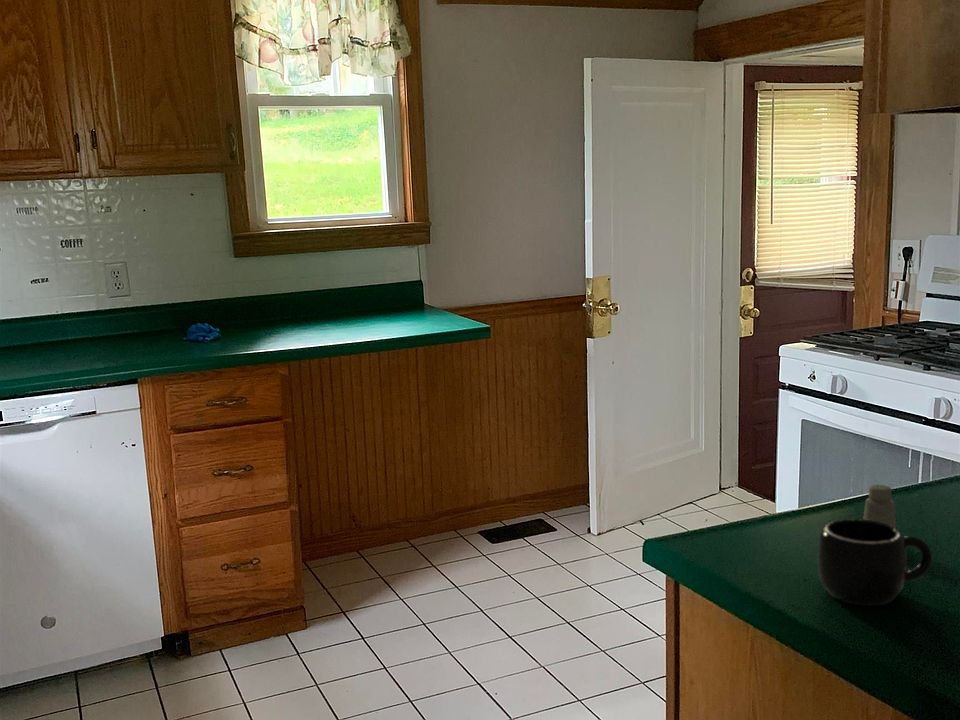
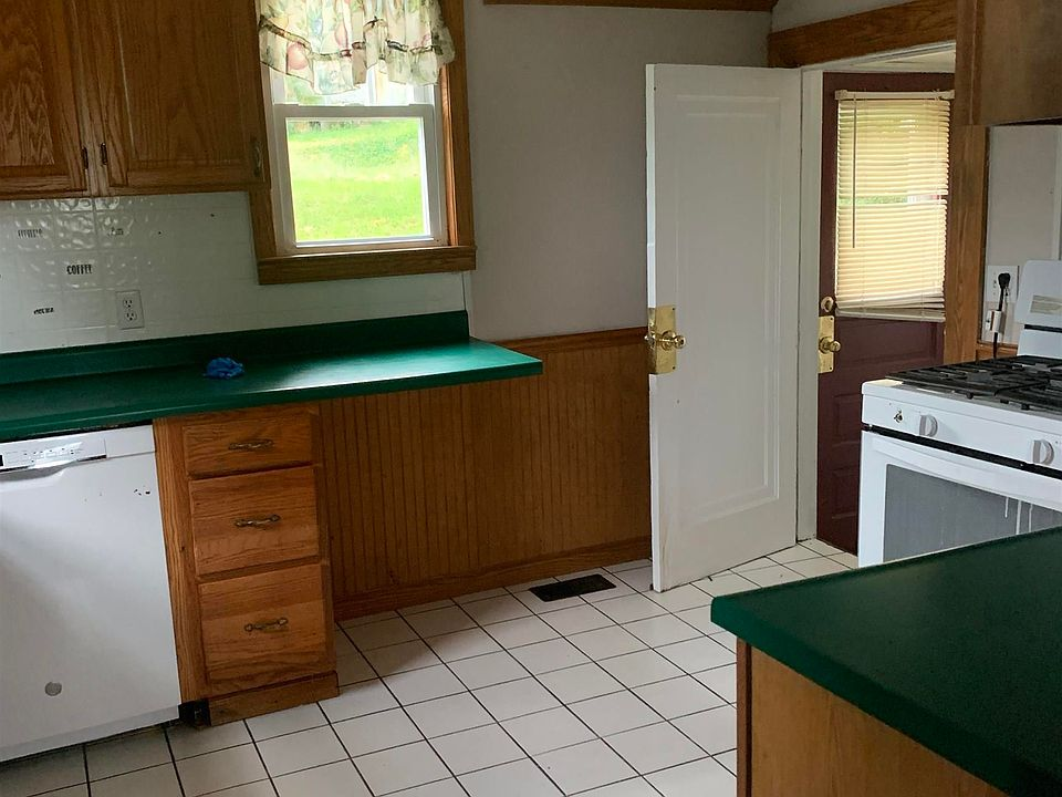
- saltshaker [862,484,897,529]
- mug [817,518,933,607]
